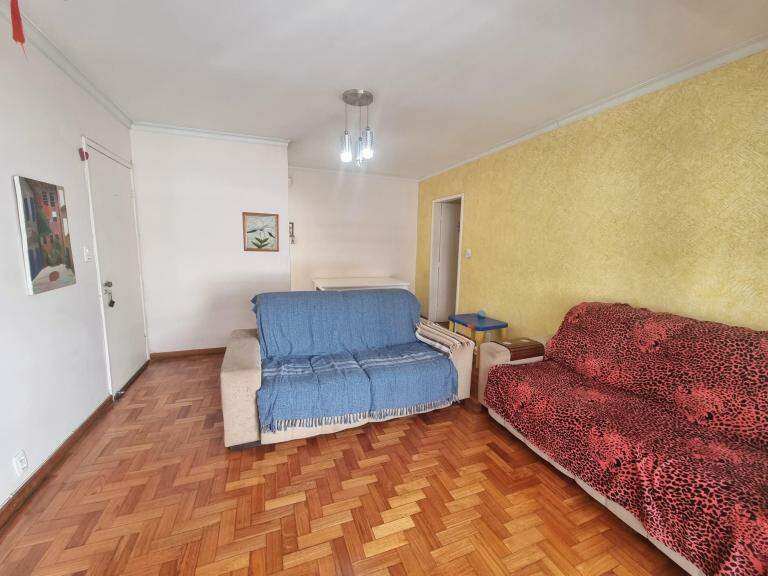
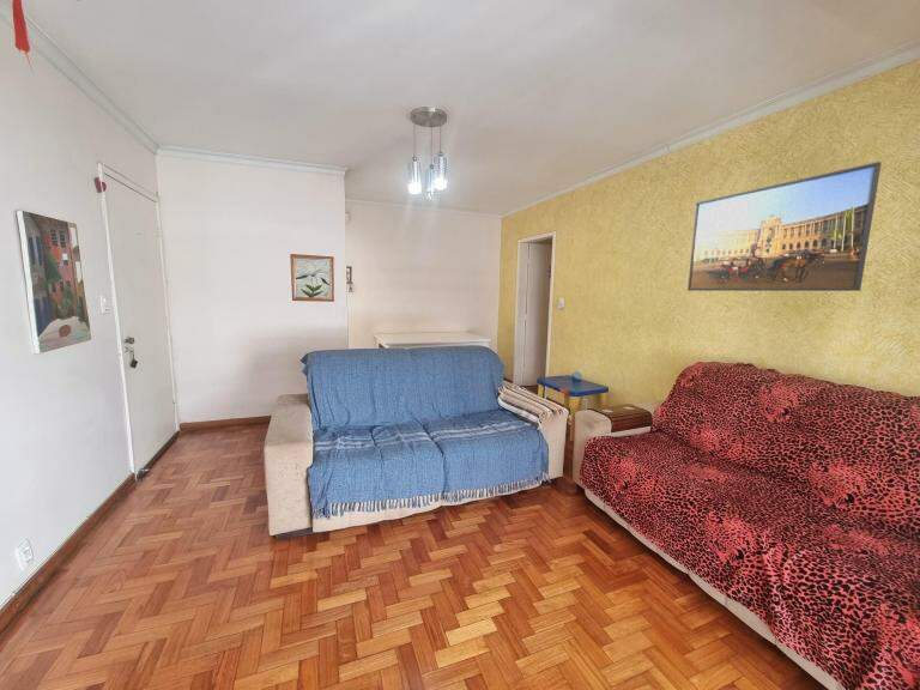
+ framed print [686,161,883,292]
